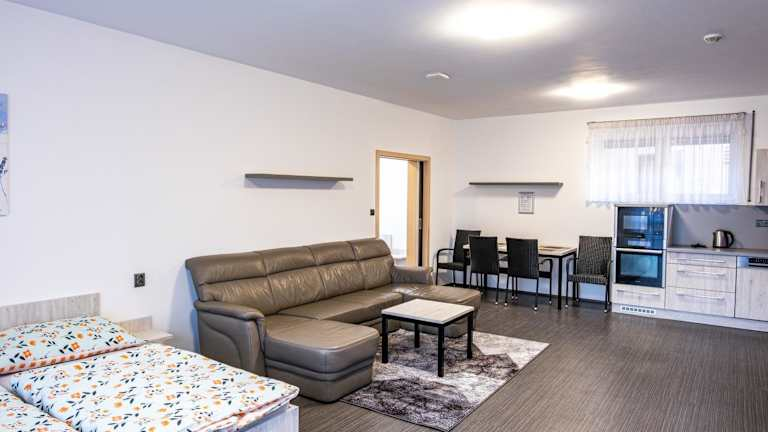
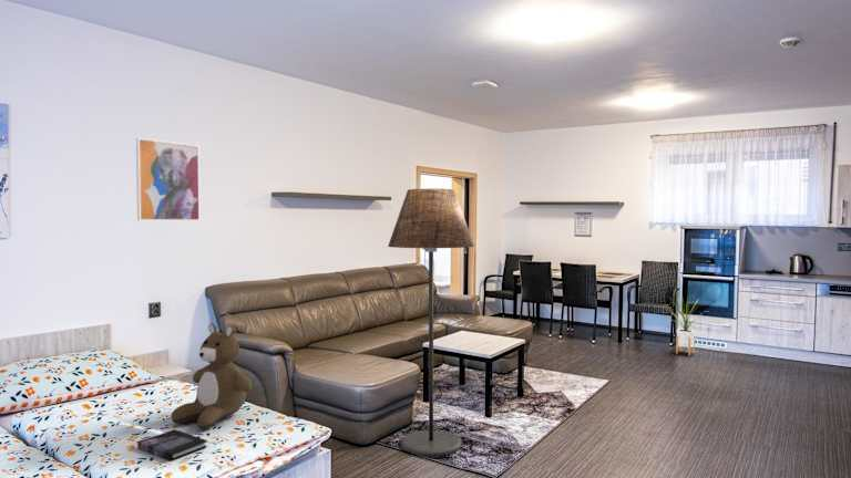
+ teddy bear [170,322,253,430]
+ house plant [669,293,704,356]
+ book [136,428,208,461]
+ floor lamp [387,188,475,457]
+ wall art [135,137,202,222]
